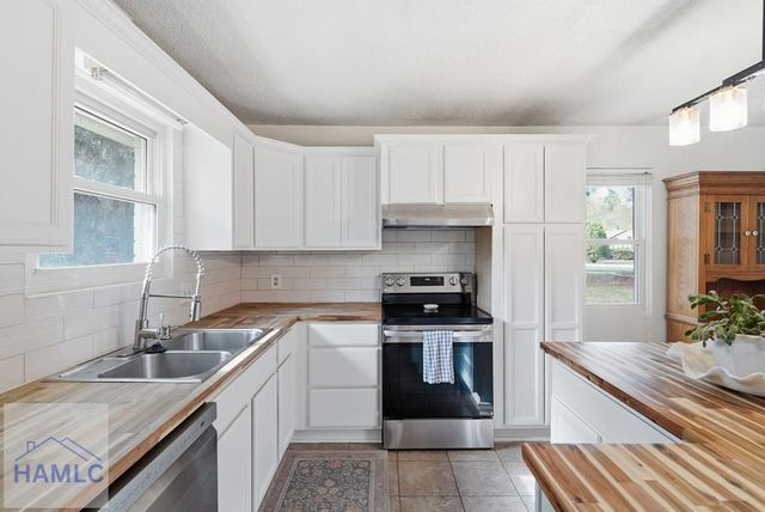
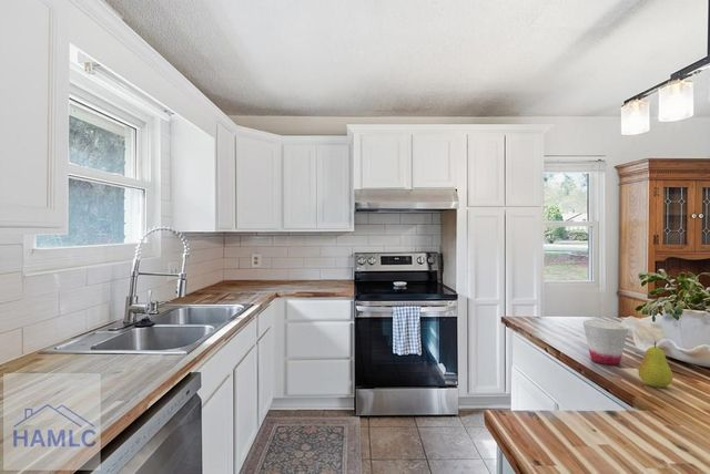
+ cup [582,319,630,365]
+ fruit [637,340,673,389]
